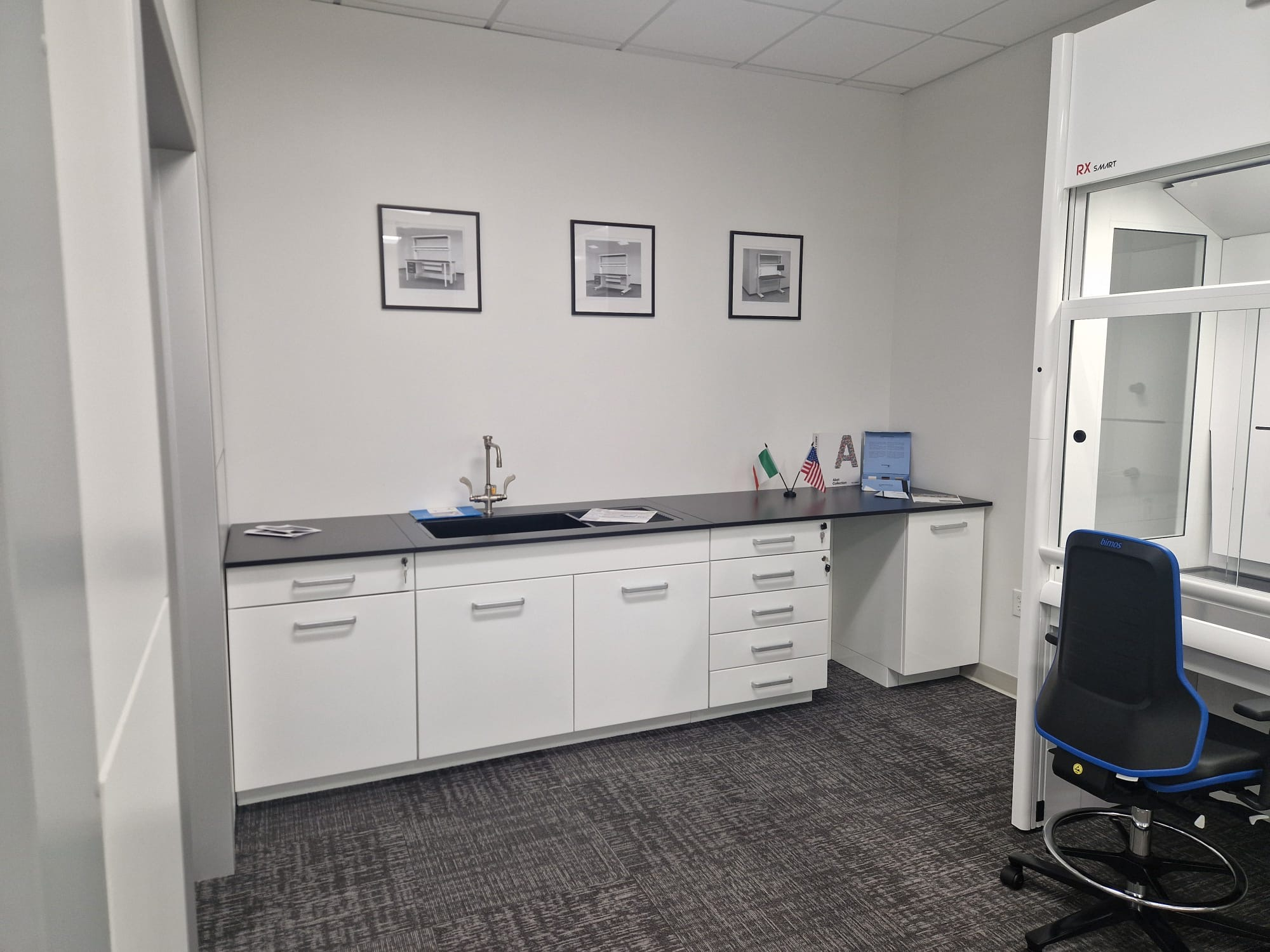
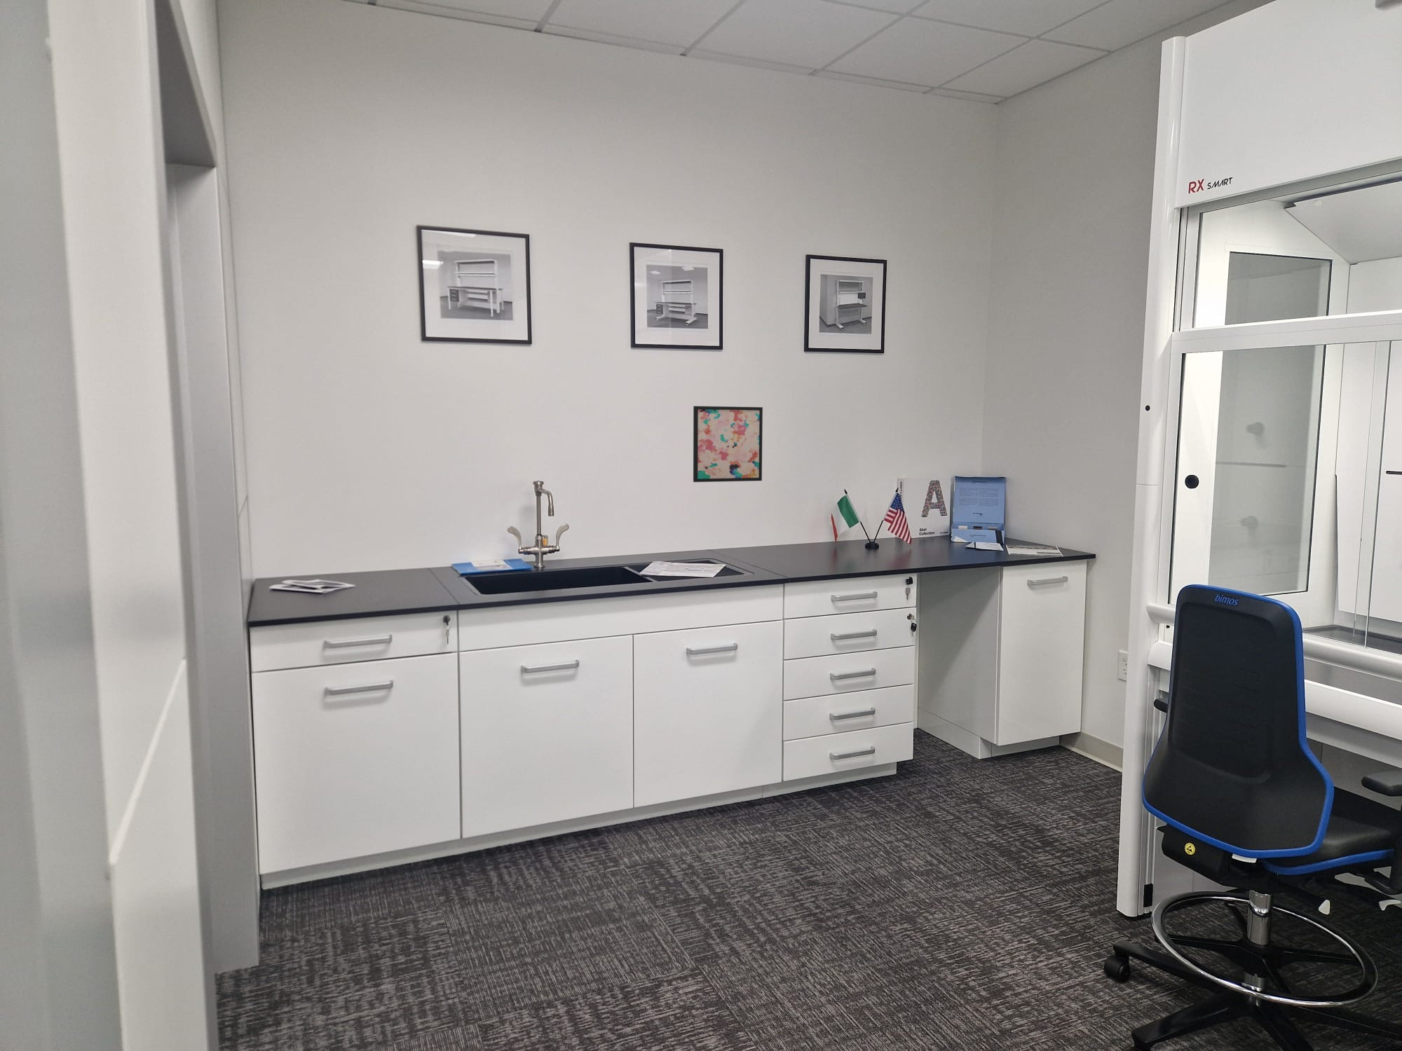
+ wall art [692,405,764,482]
